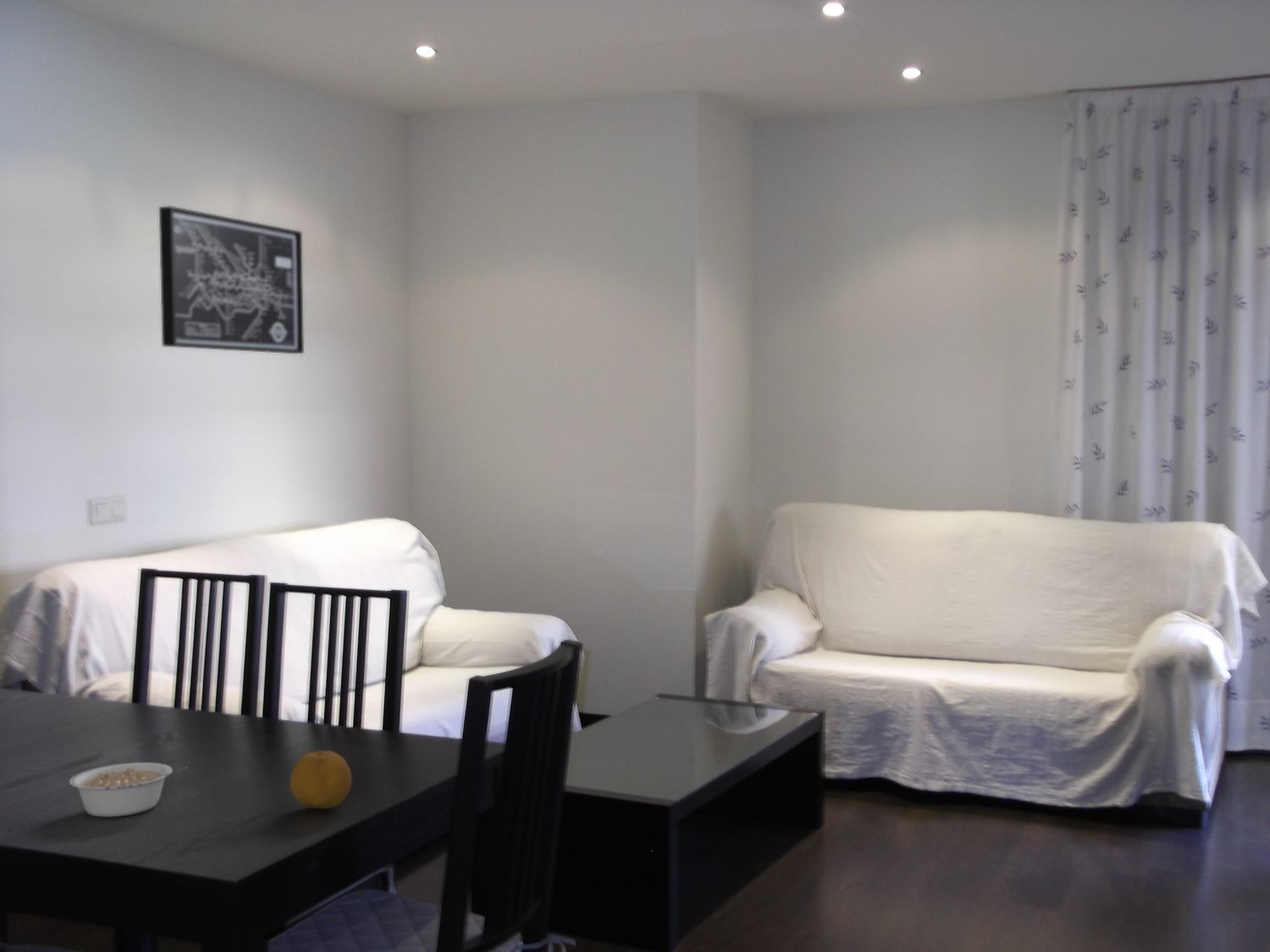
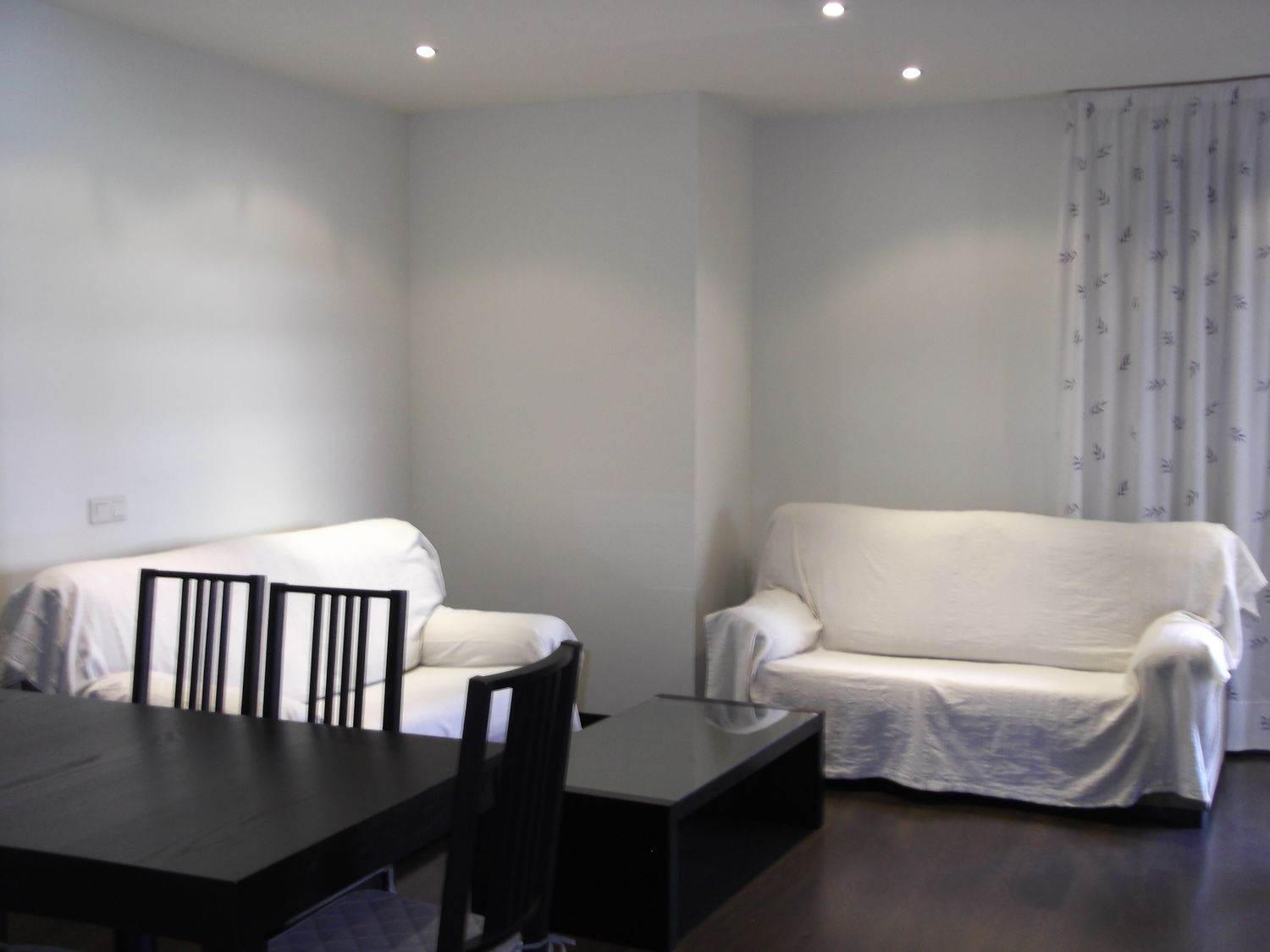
- fruit [290,750,352,810]
- legume [69,762,189,817]
- wall art [158,206,305,355]
